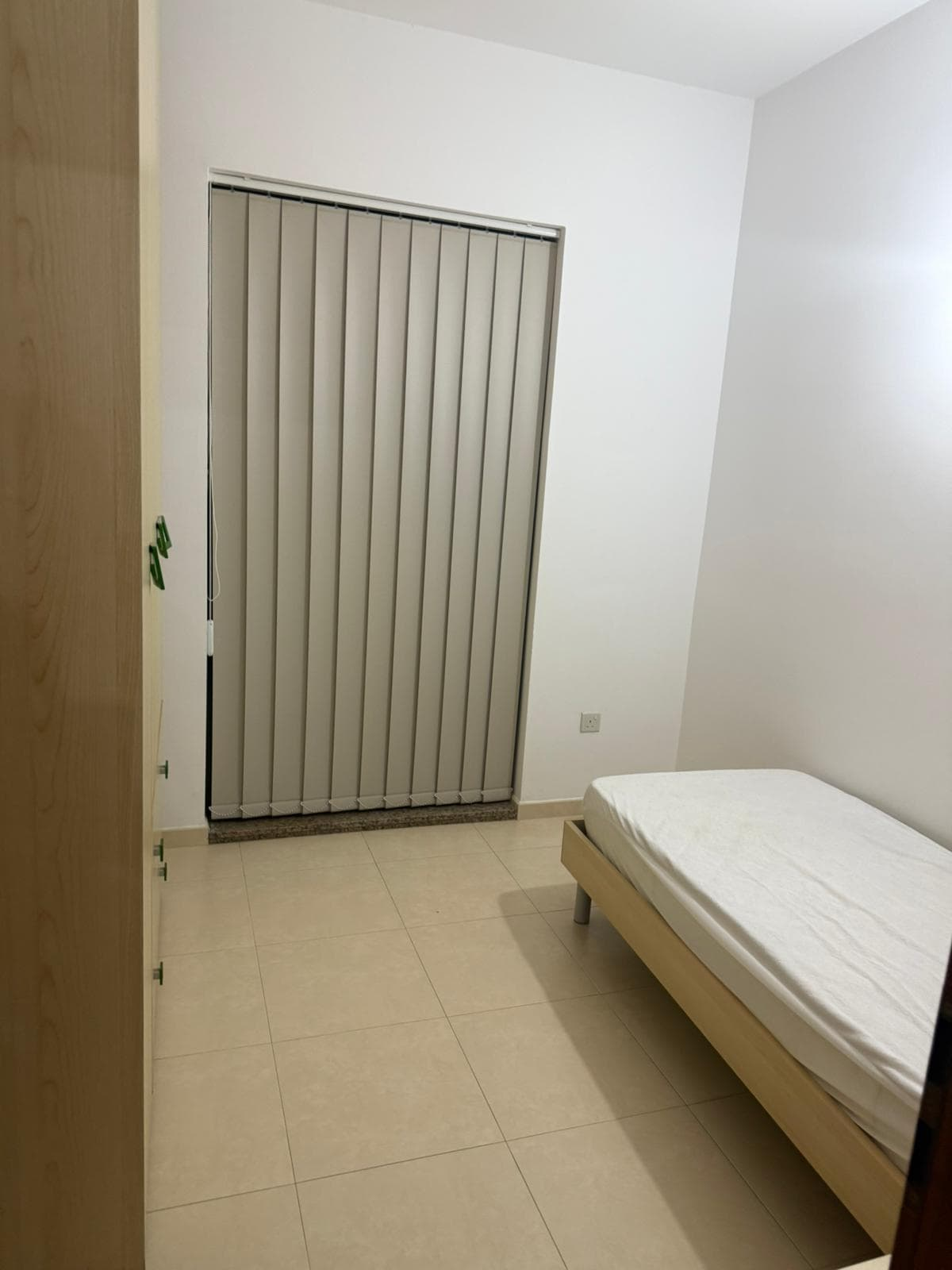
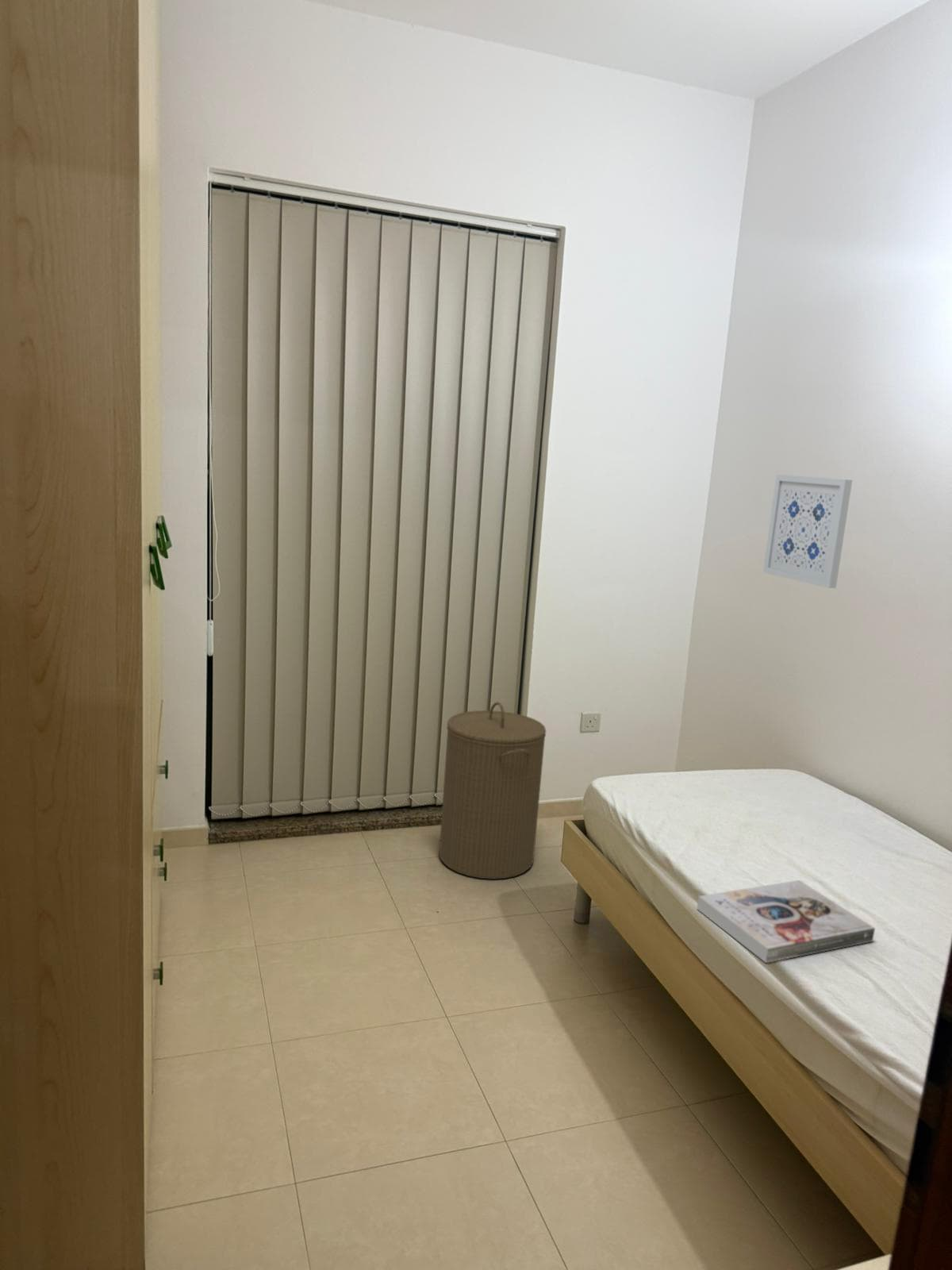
+ laundry hamper [438,701,547,880]
+ book [697,879,876,964]
+ wall art [762,474,853,589]
